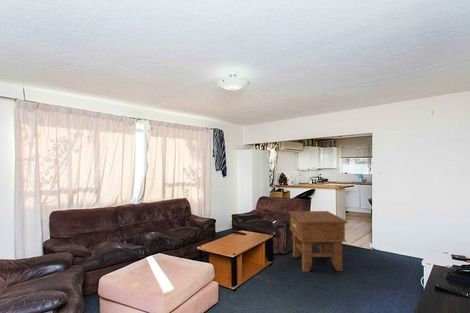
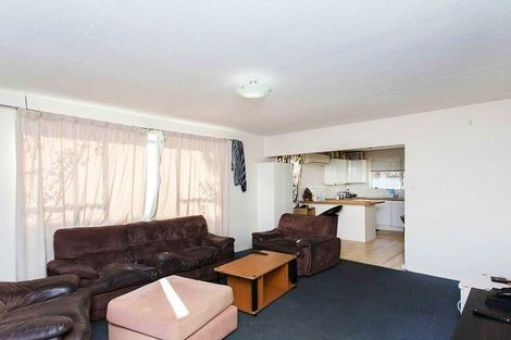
- side table [287,210,349,273]
